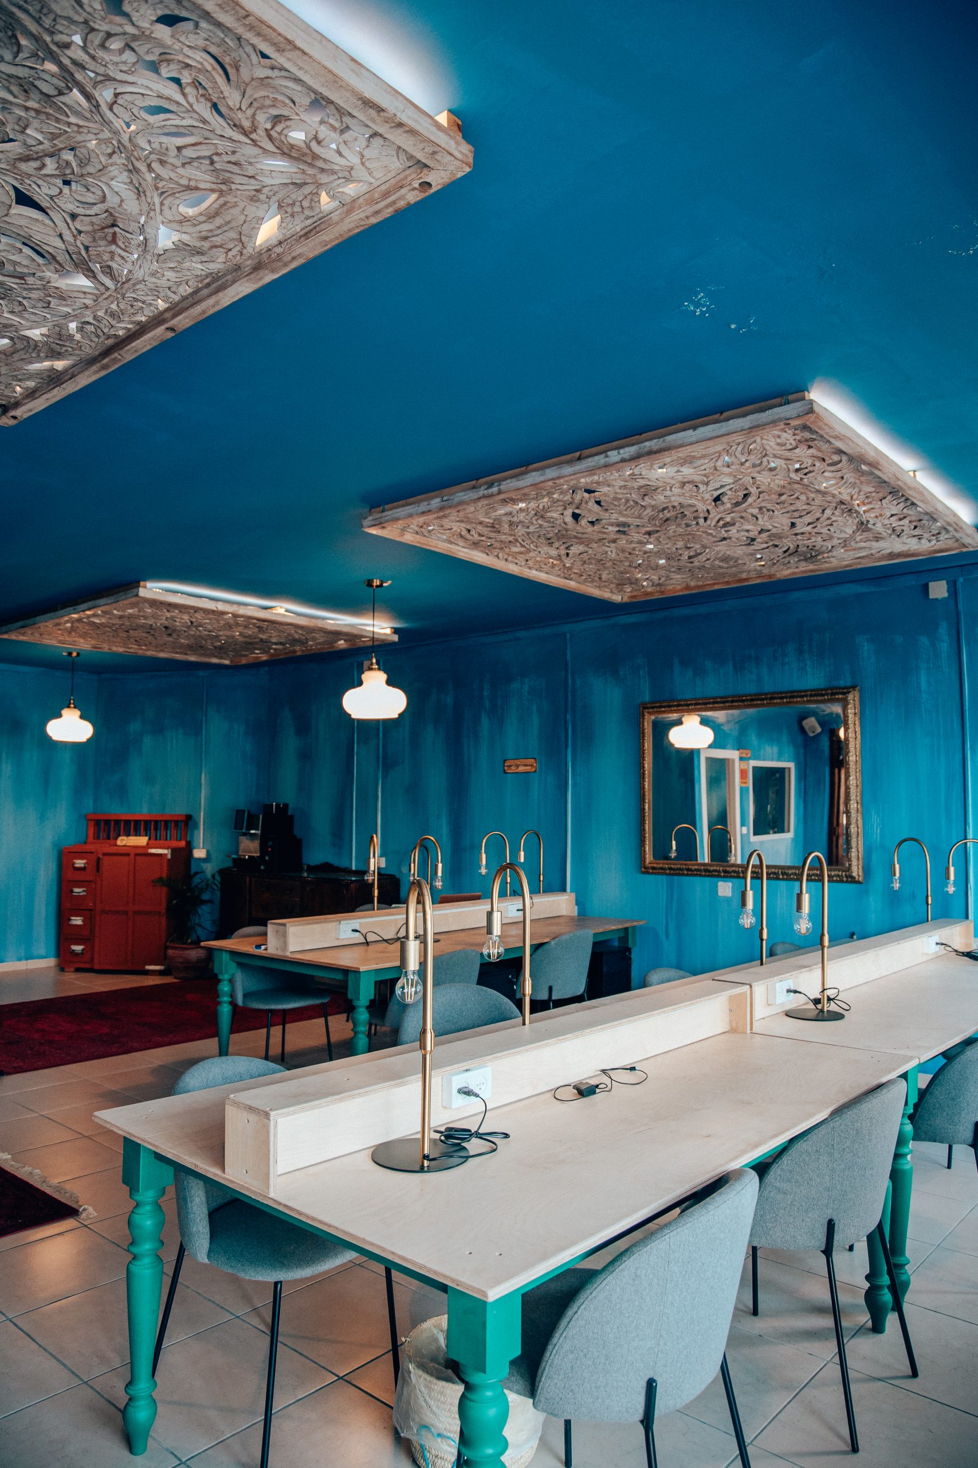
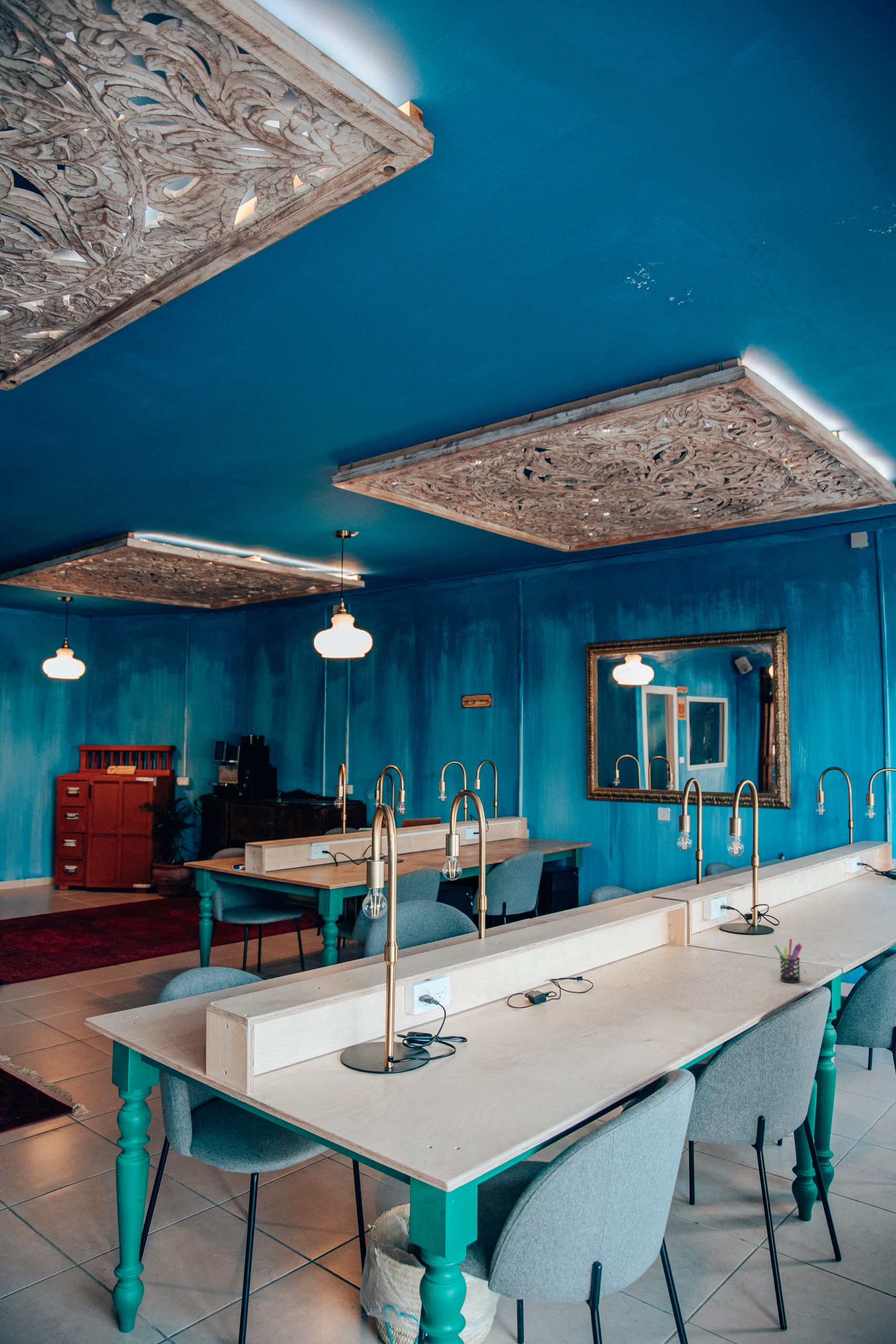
+ pen holder [774,938,803,983]
